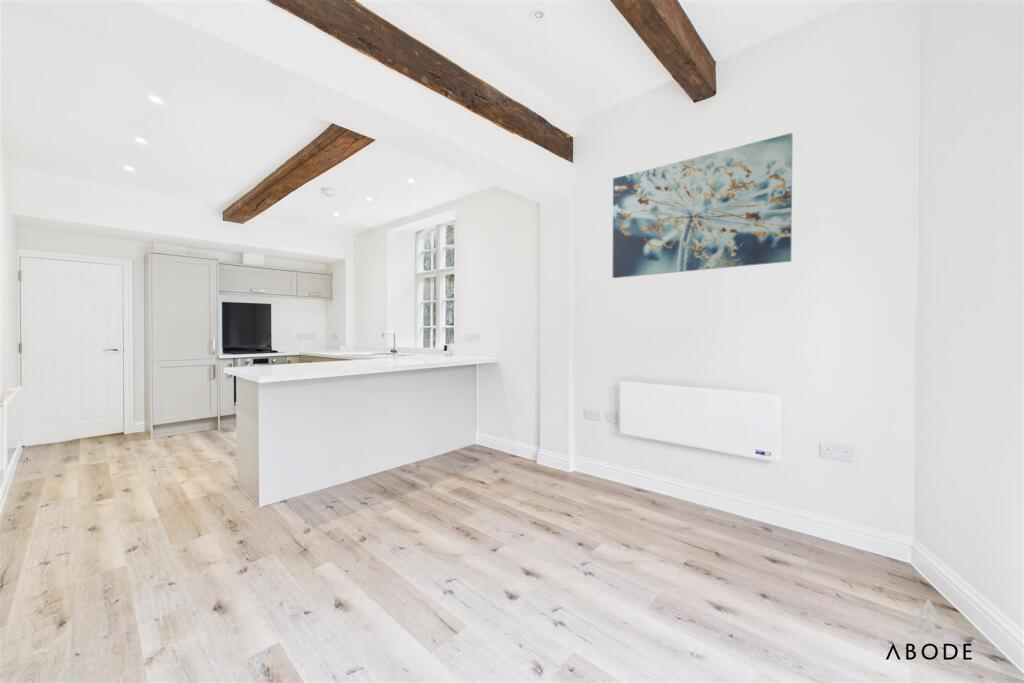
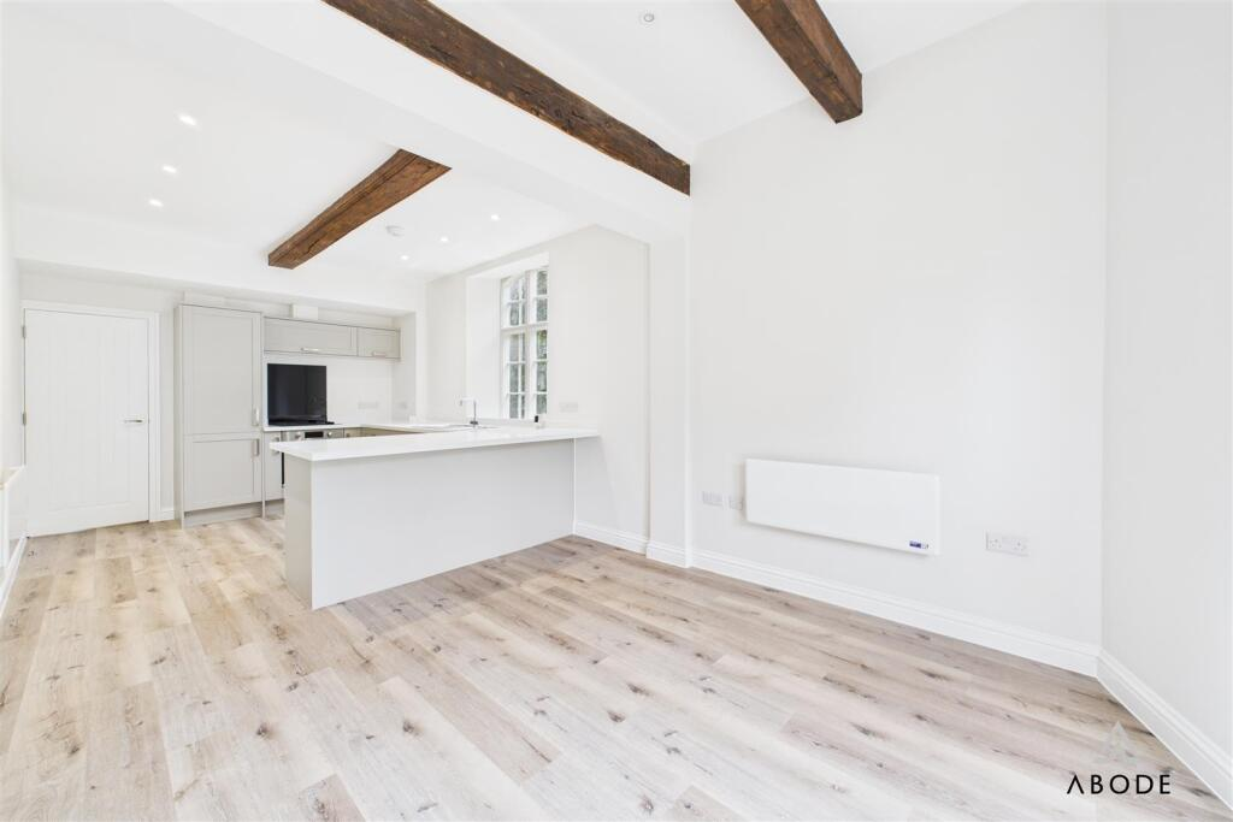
- wall art [612,132,794,279]
